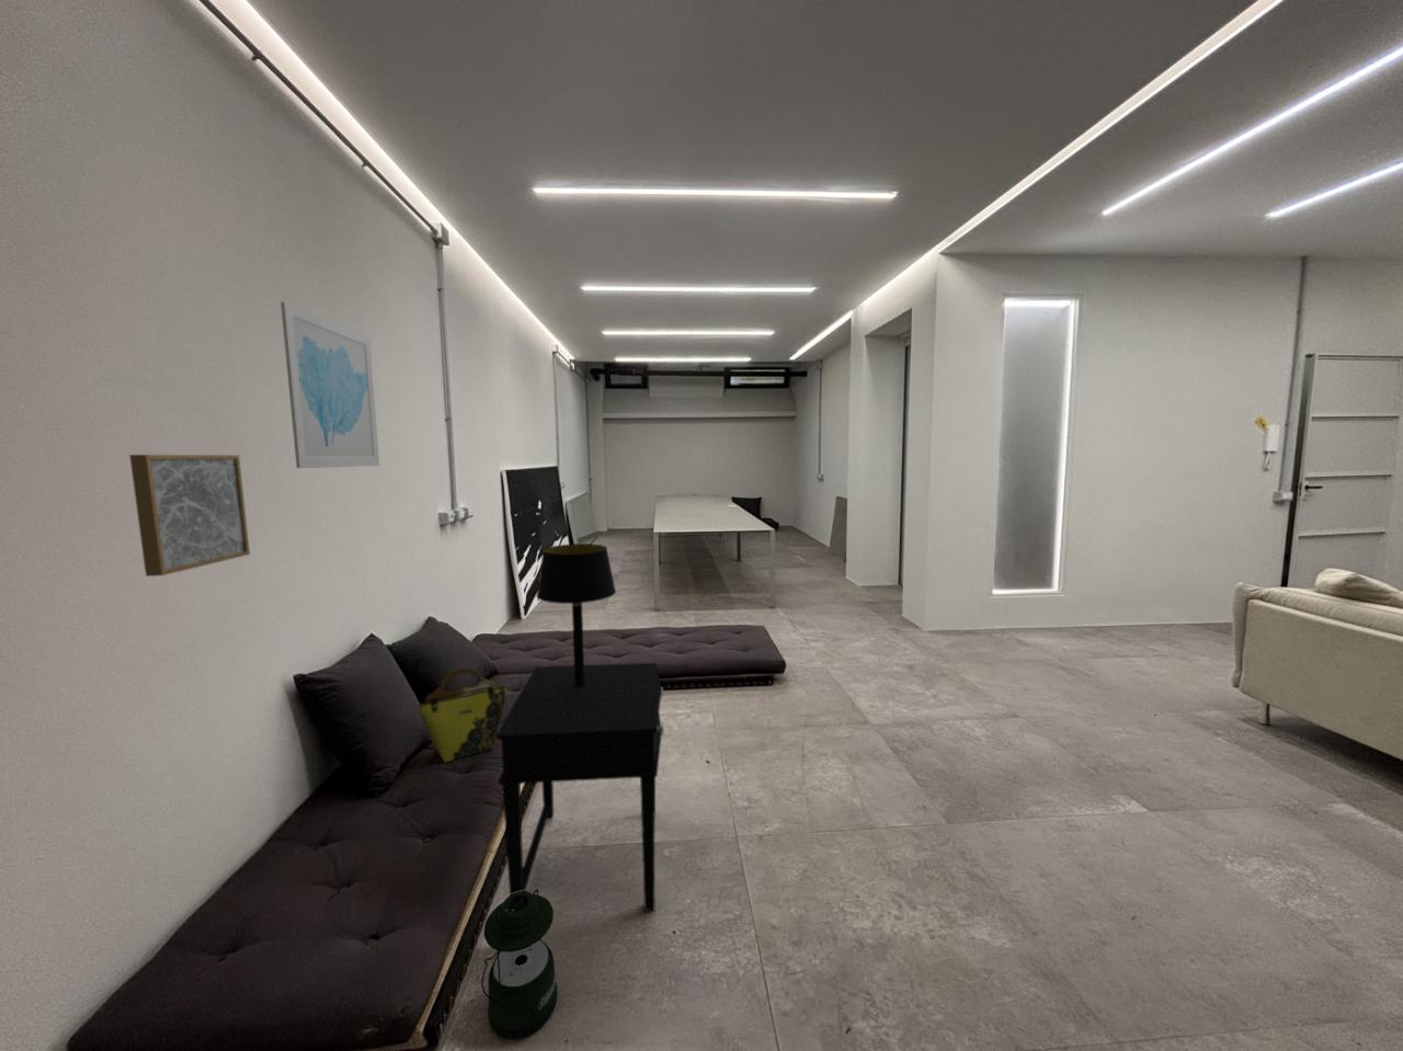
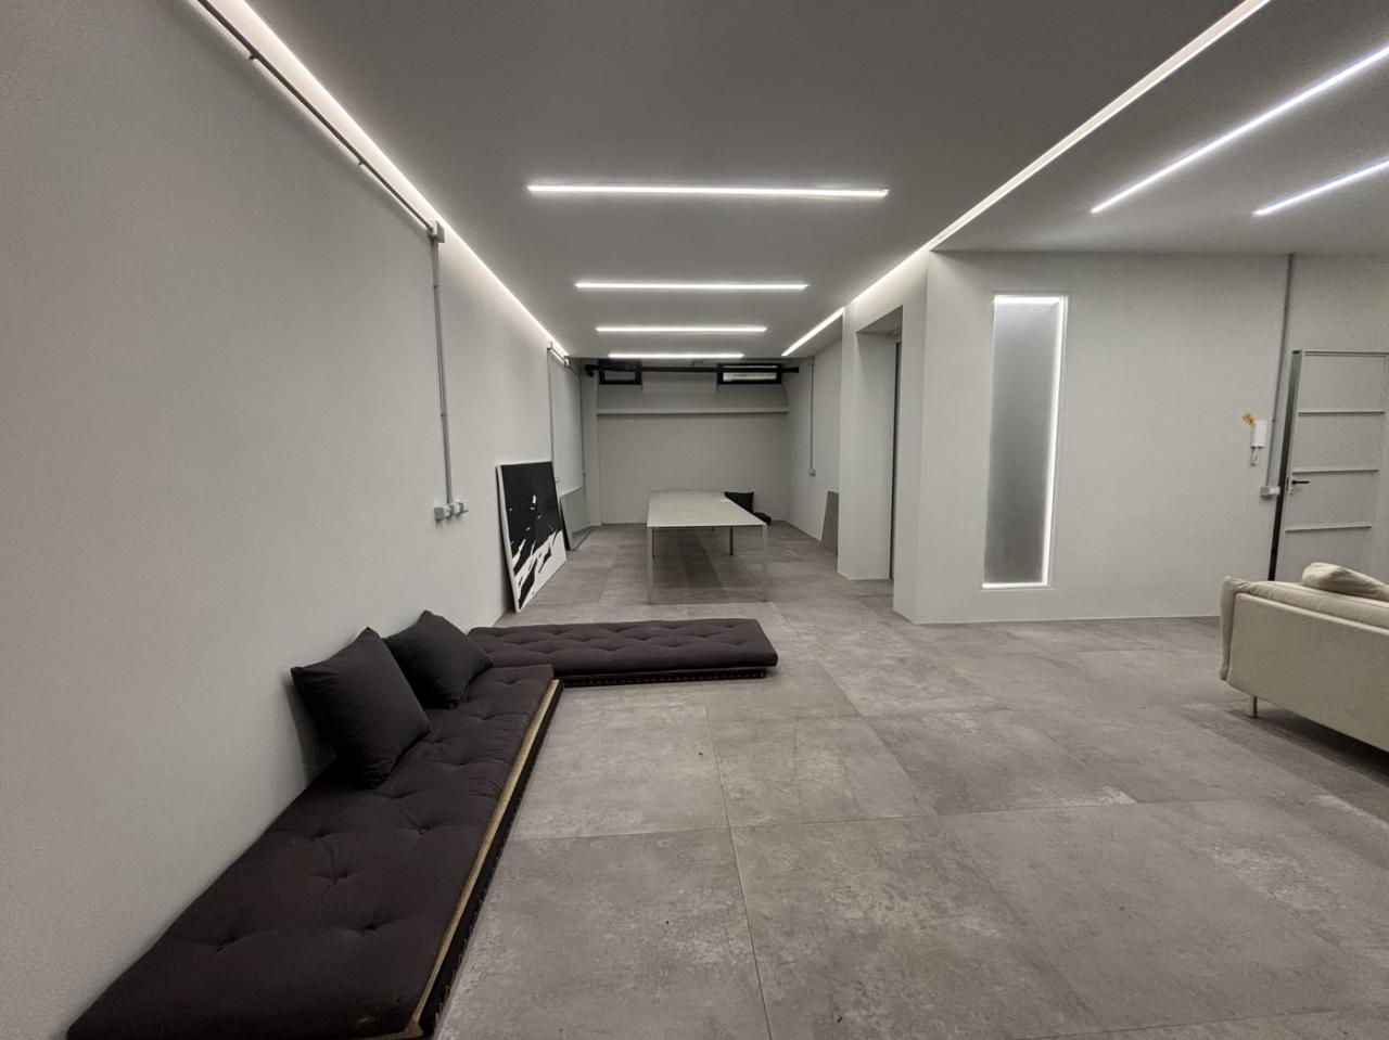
- side table [496,662,666,913]
- wall art [279,301,381,469]
- lantern [480,888,557,1040]
- wall art [128,454,251,577]
- tote bag [416,668,508,763]
- table lamp [535,542,617,686]
